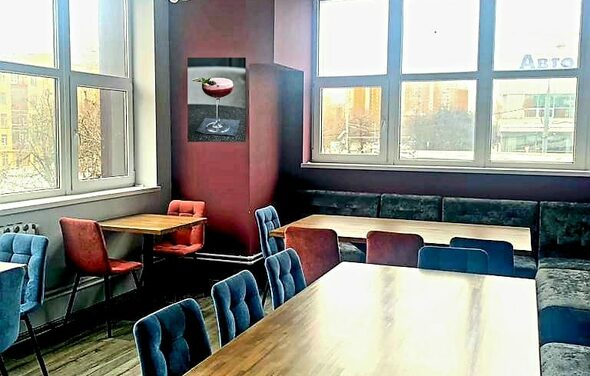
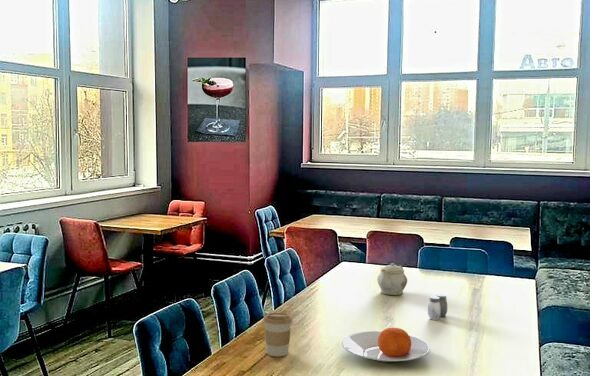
+ teapot [376,262,408,296]
+ coffee cup [262,312,293,357]
+ plate [341,327,431,363]
+ salt and pepper shaker [427,293,448,321]
